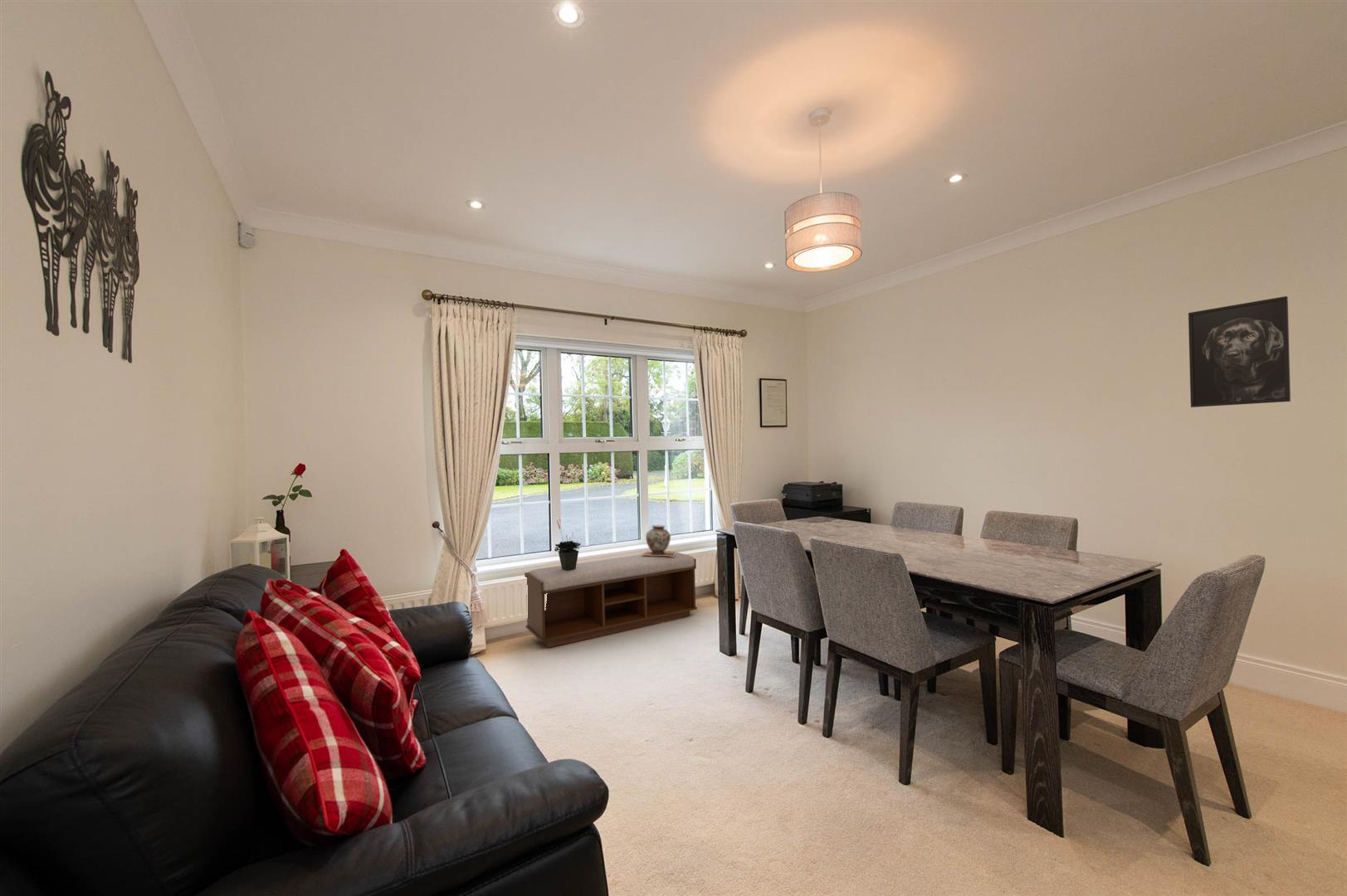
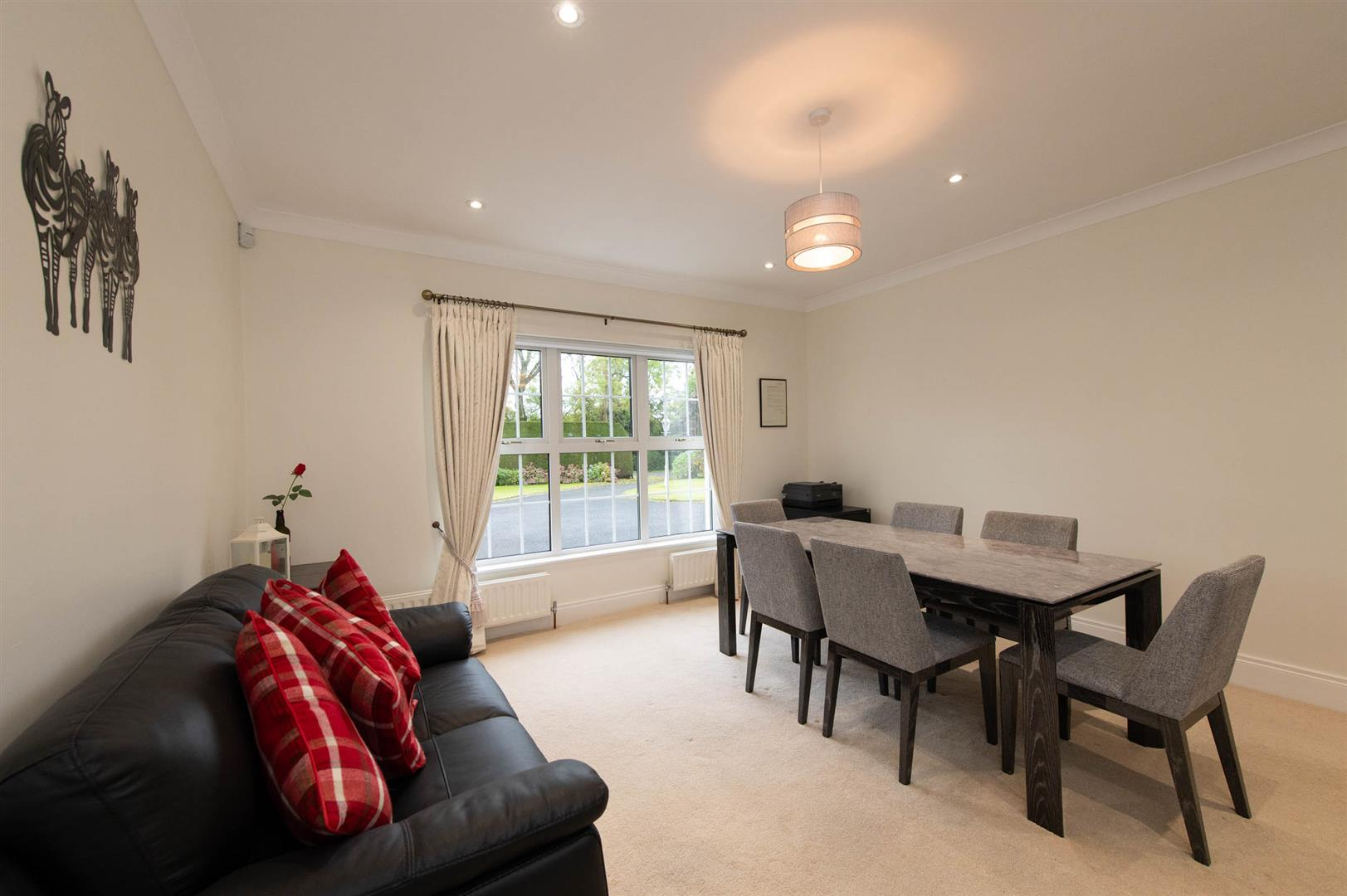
- decorative vase [639,524,676,557]
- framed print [1188,295,1291,408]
- bench [524,550,698,649]
- potted plant [554,519,582,571]
